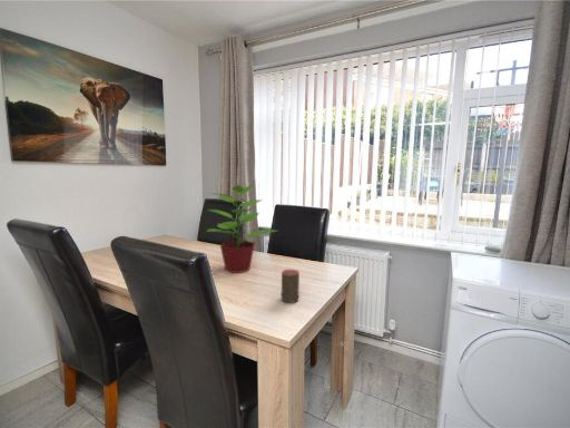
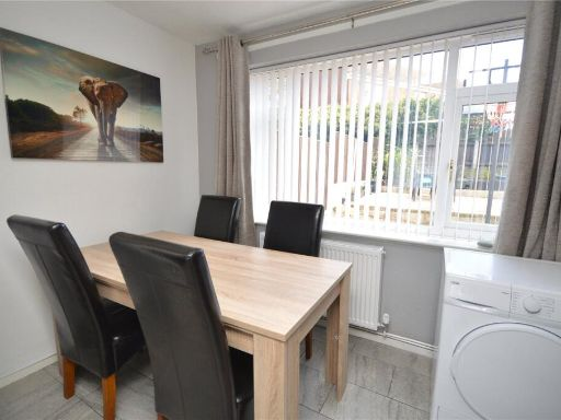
- potted plant [205,184,278,274]
- cup [281,269,301,304]
